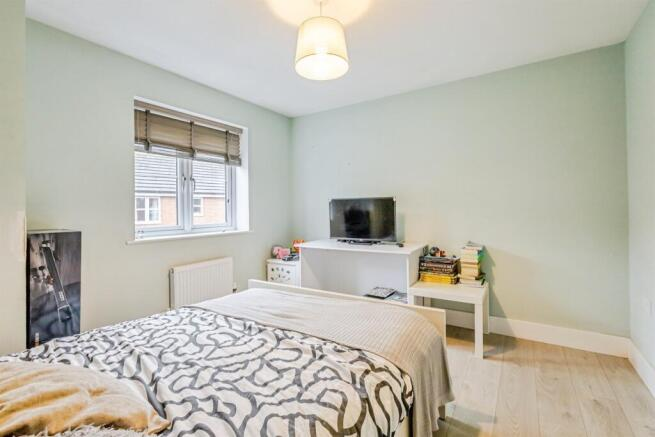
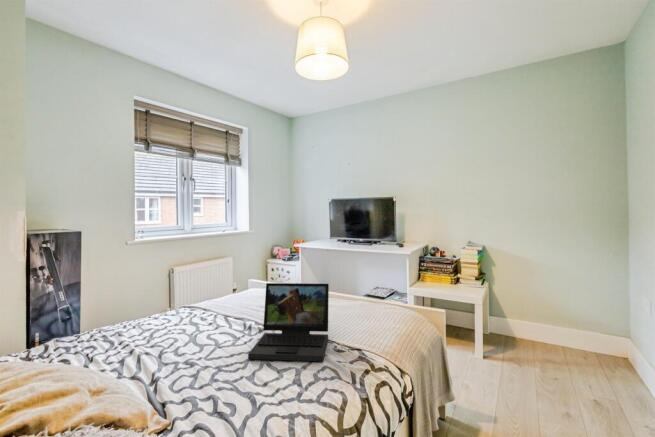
+ laptop [247,282,330,363]
